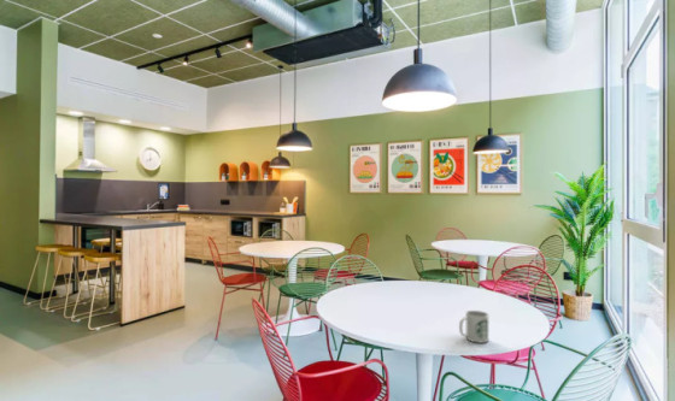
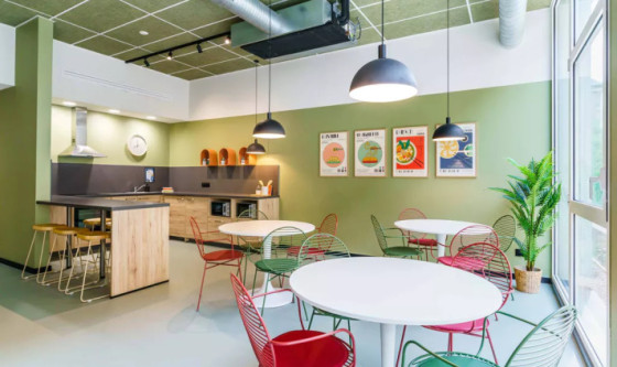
- mug [458,309,489,344]
